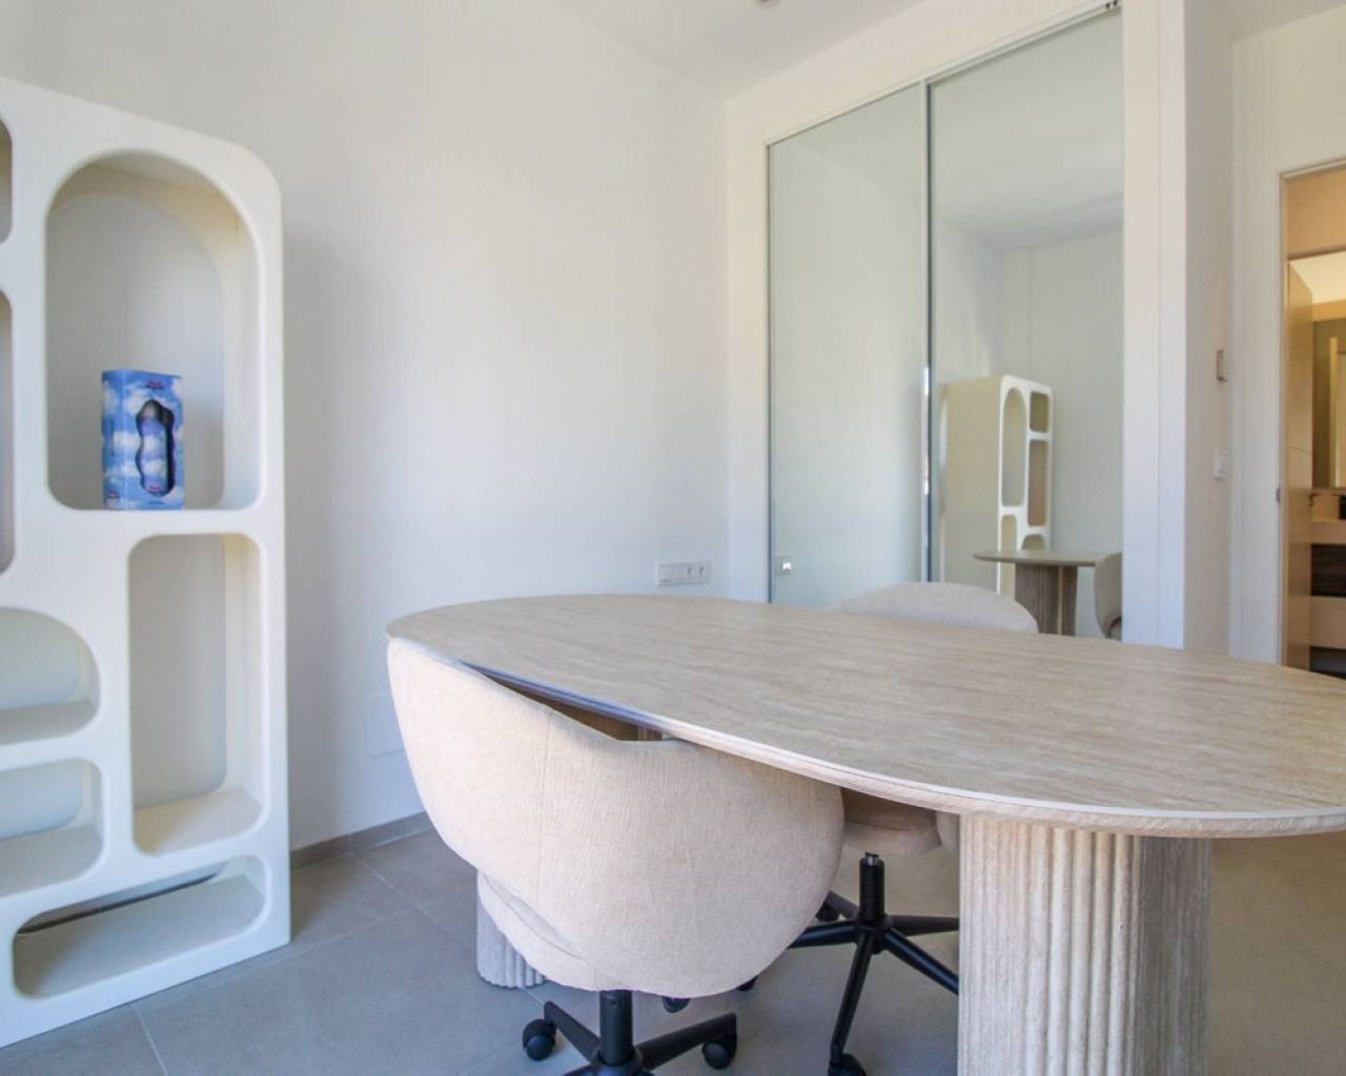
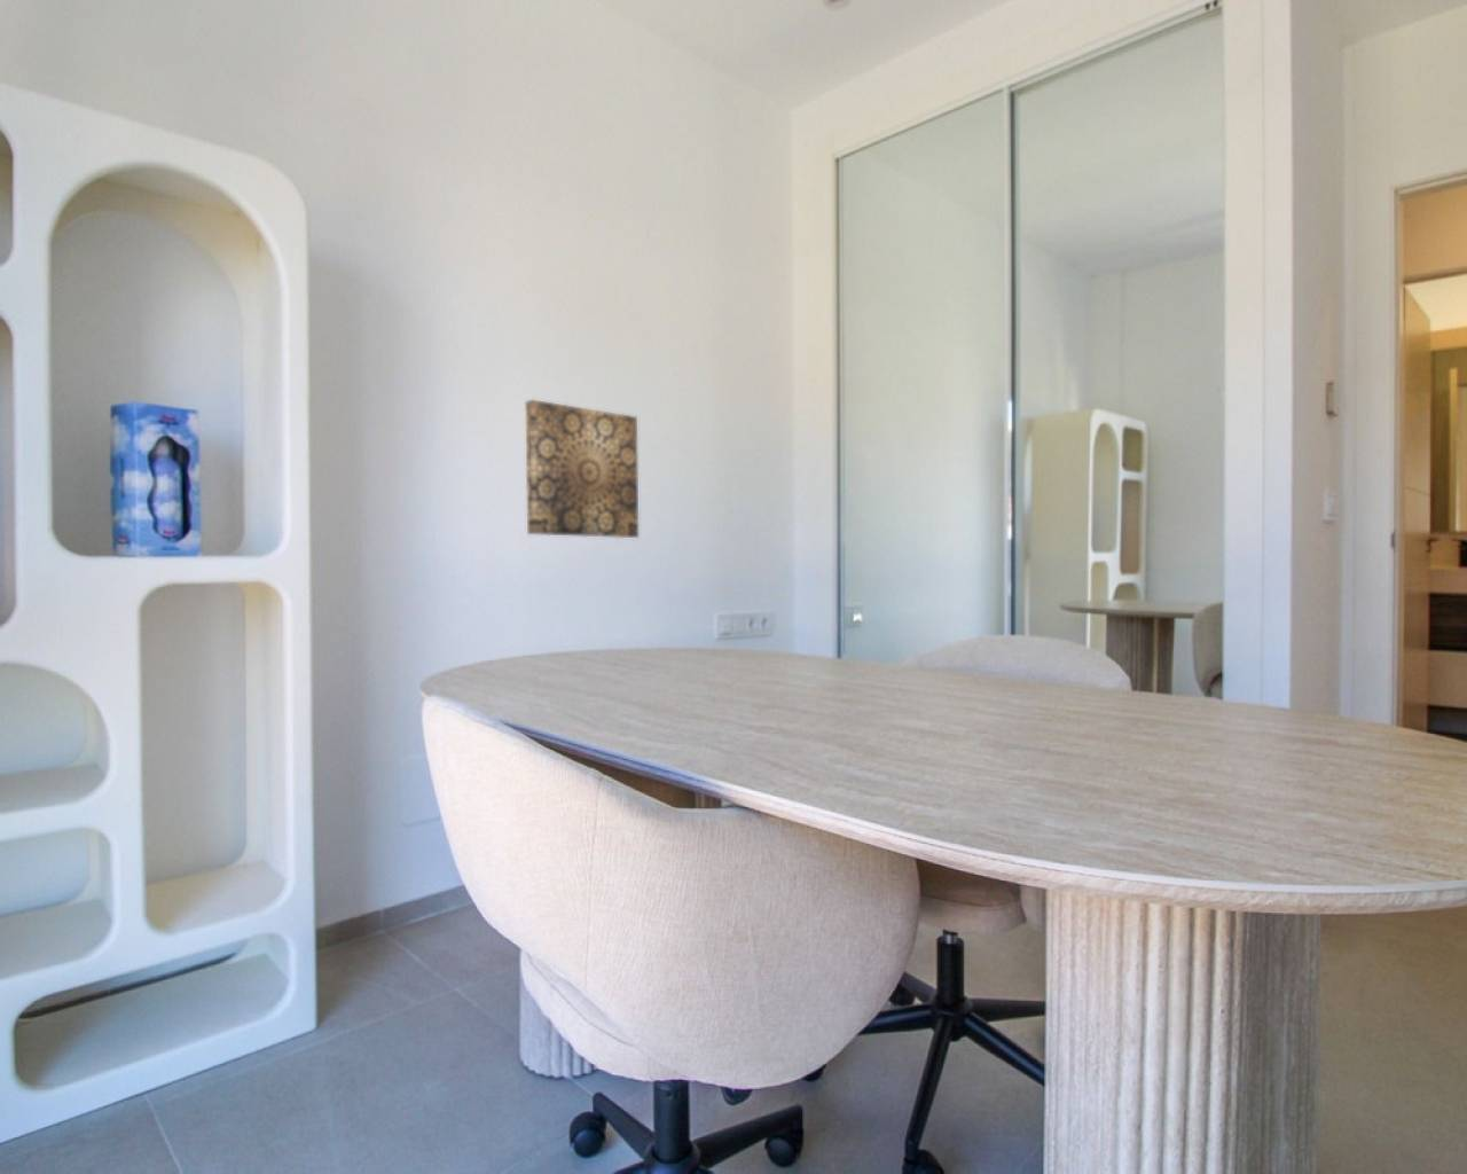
+ wall art [523,399,639,539]
